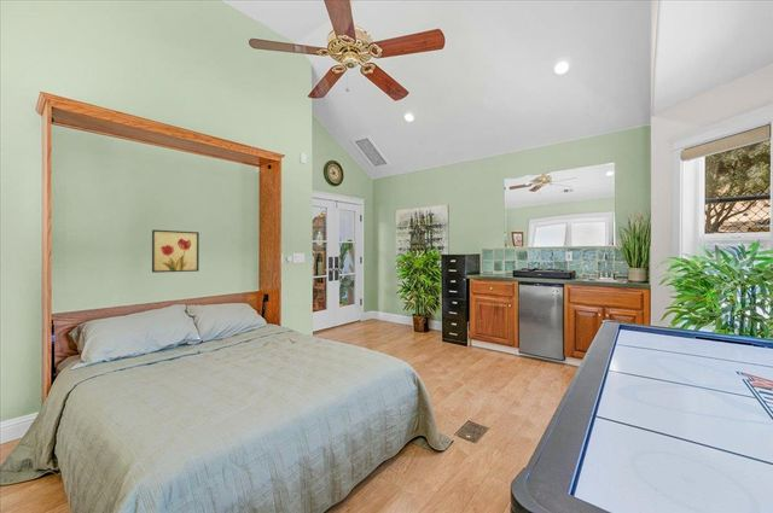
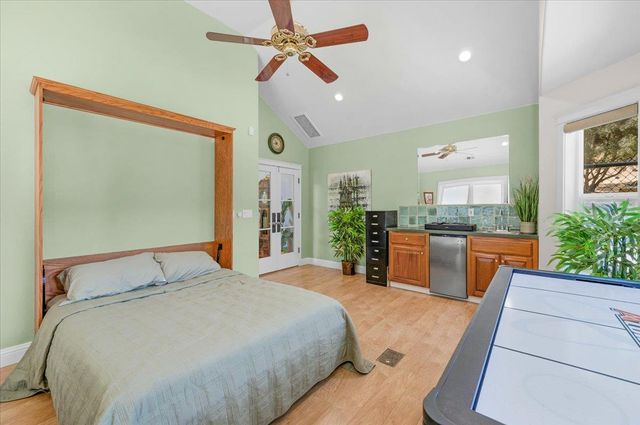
- wall art [151,228,200,274]
